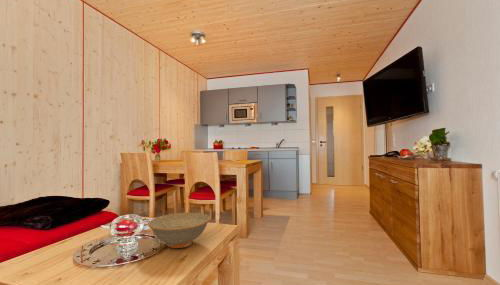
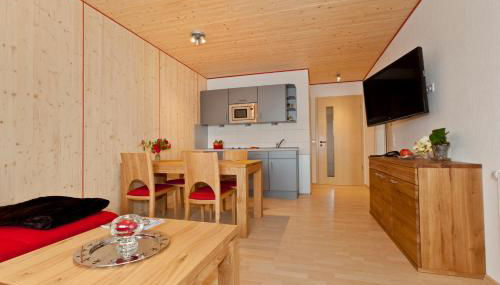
- dish [147,212,211,249]
